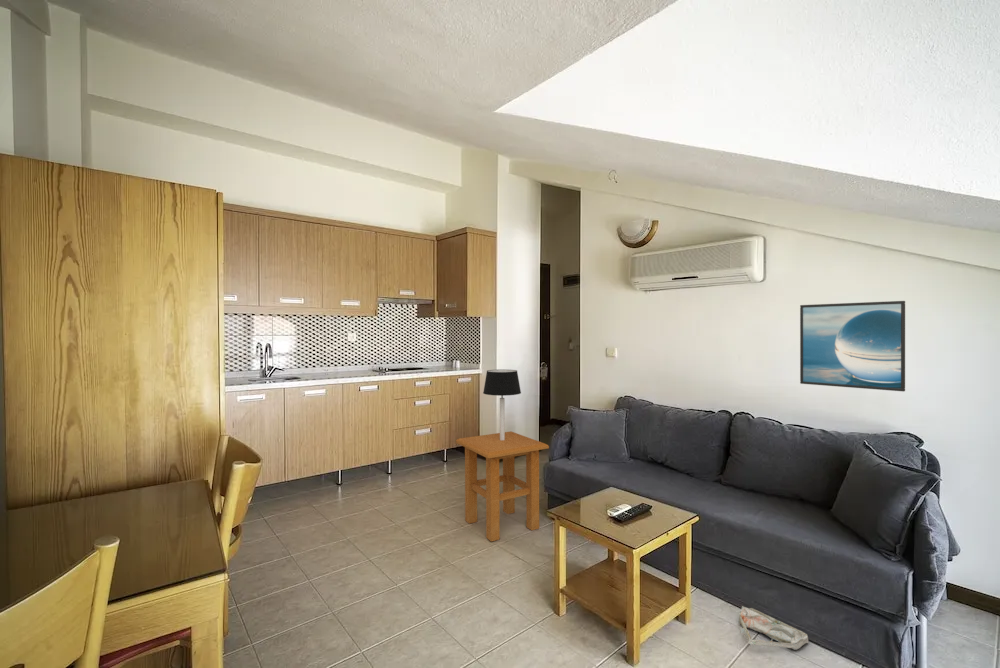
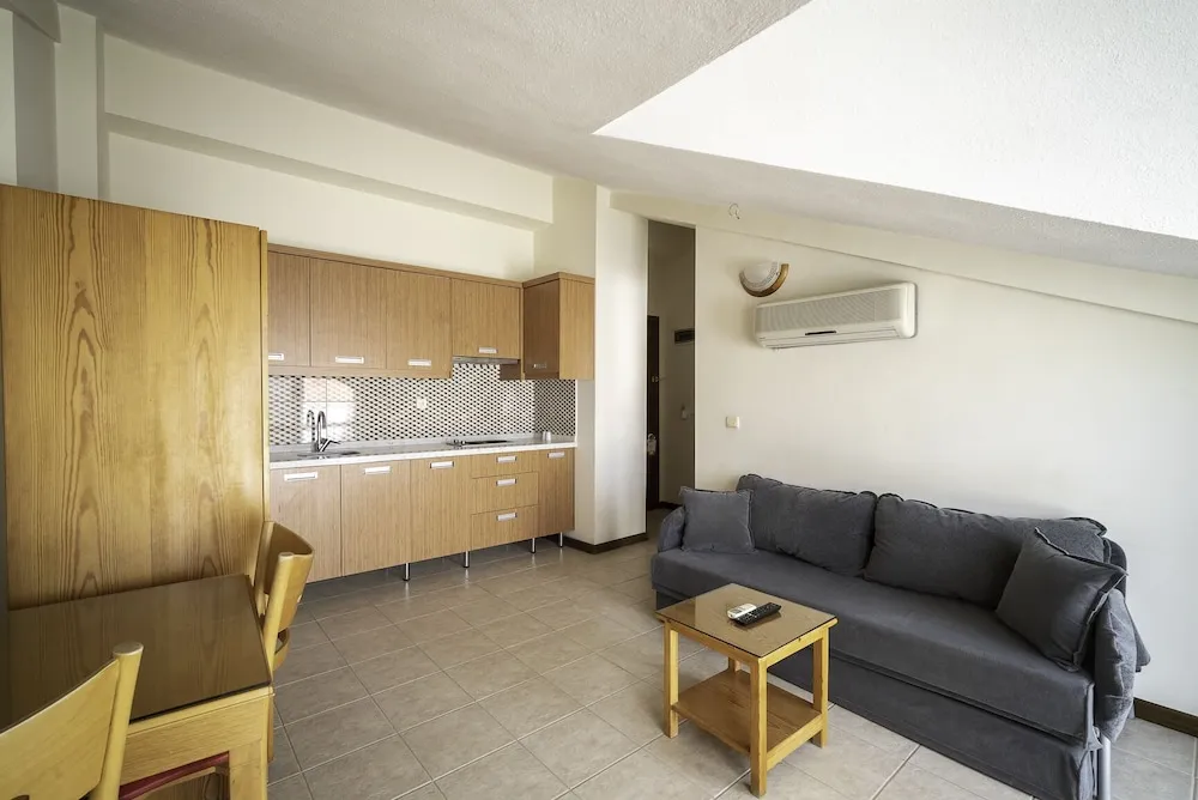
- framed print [799,300,906,392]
- table lamp [482,369,522,440]
- side table [455,431,550,542]
- bag [738,605,809,651]
